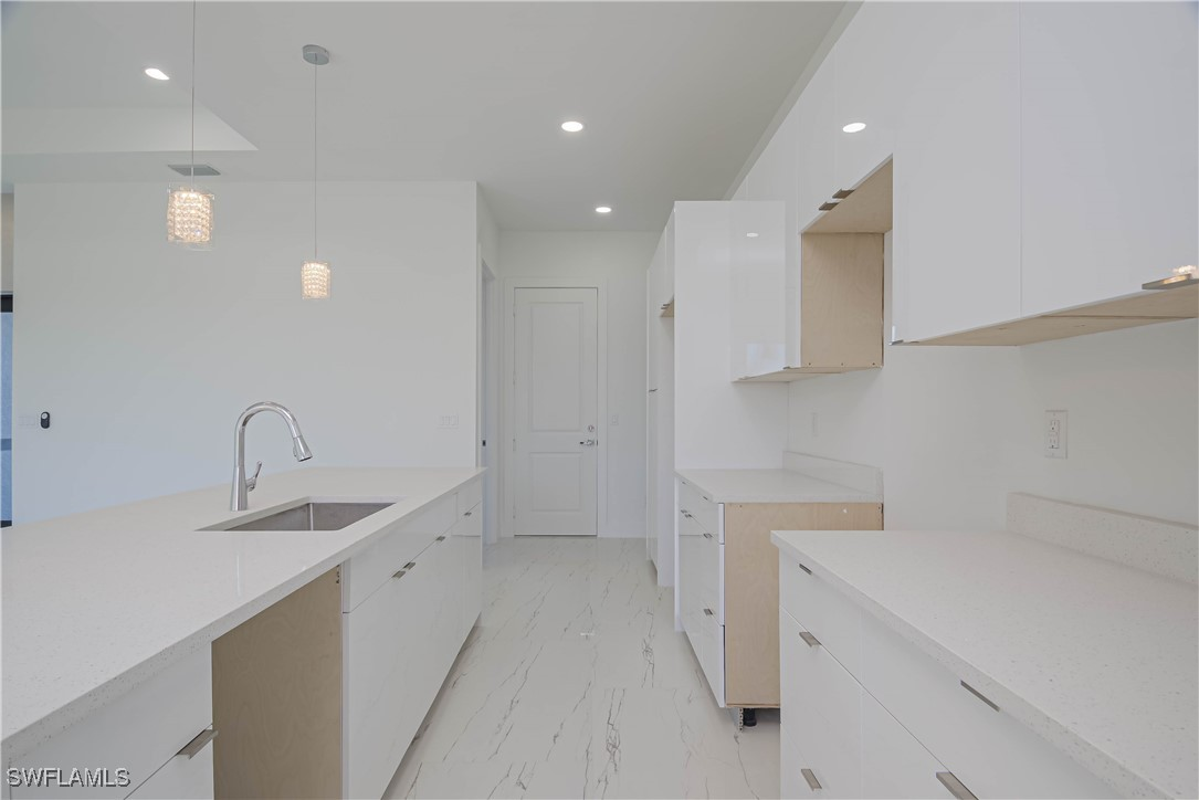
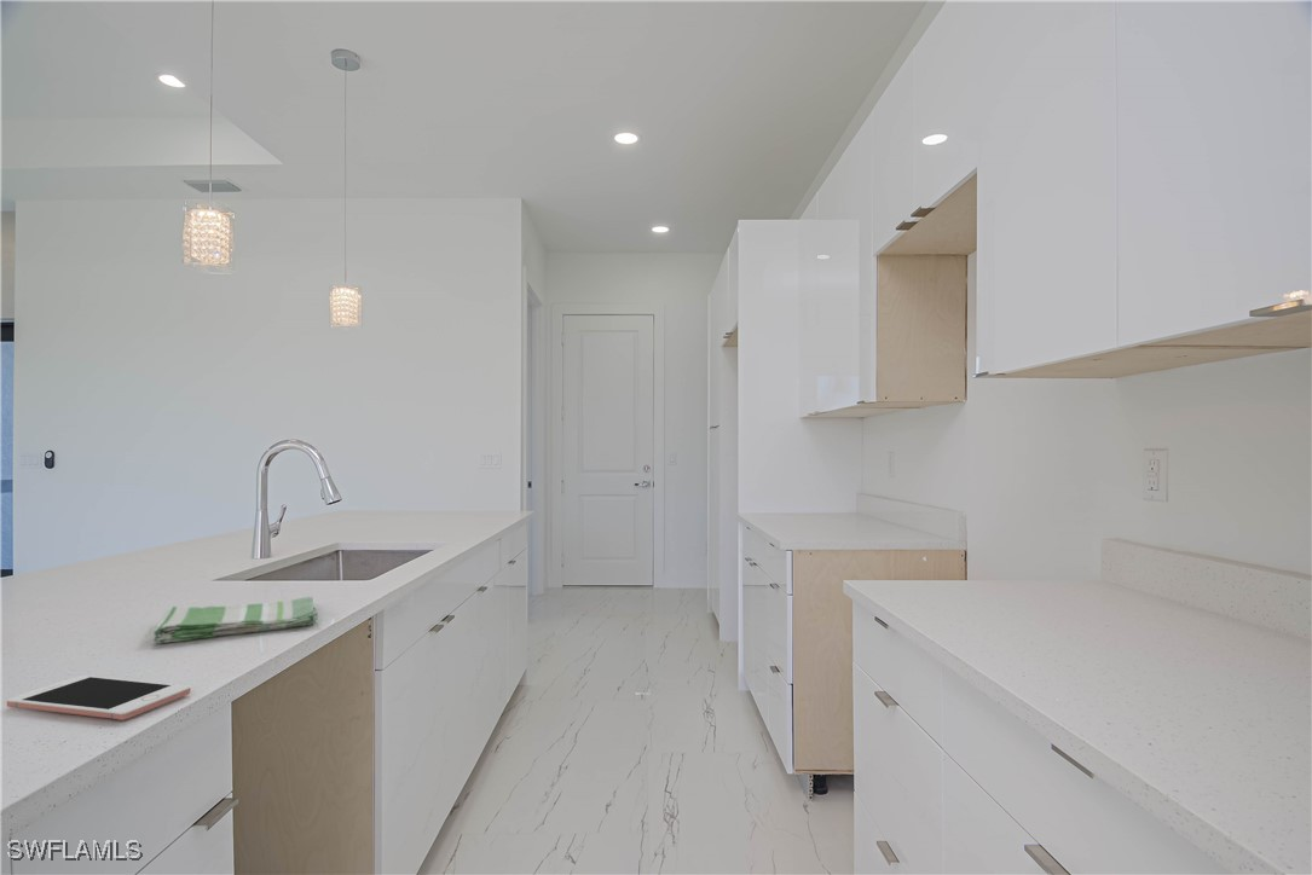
+ dish towel [152,596,318,644]
+ cell phone [6,674,191,722]
